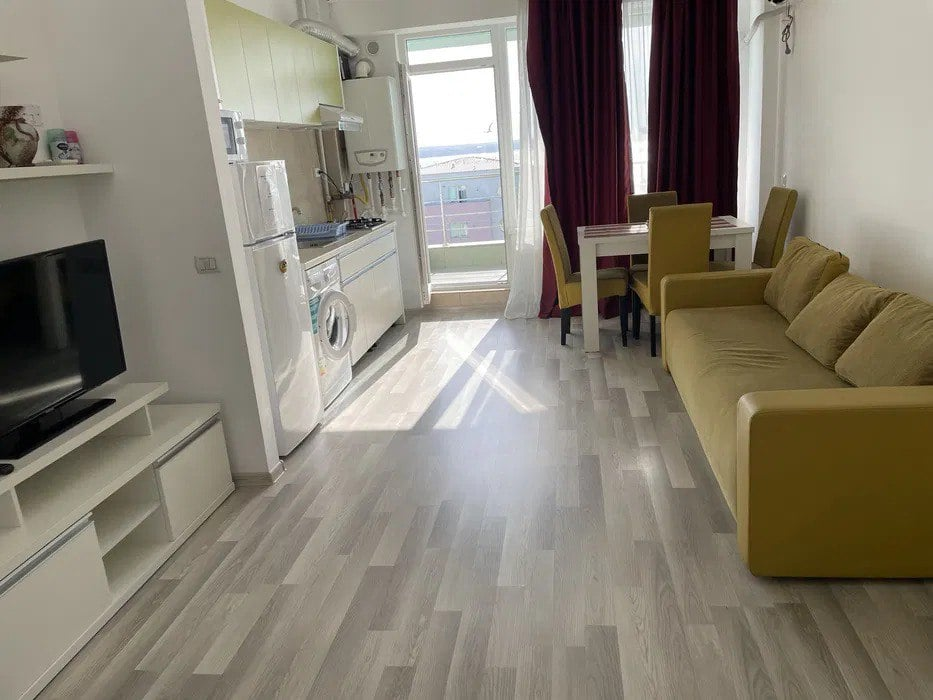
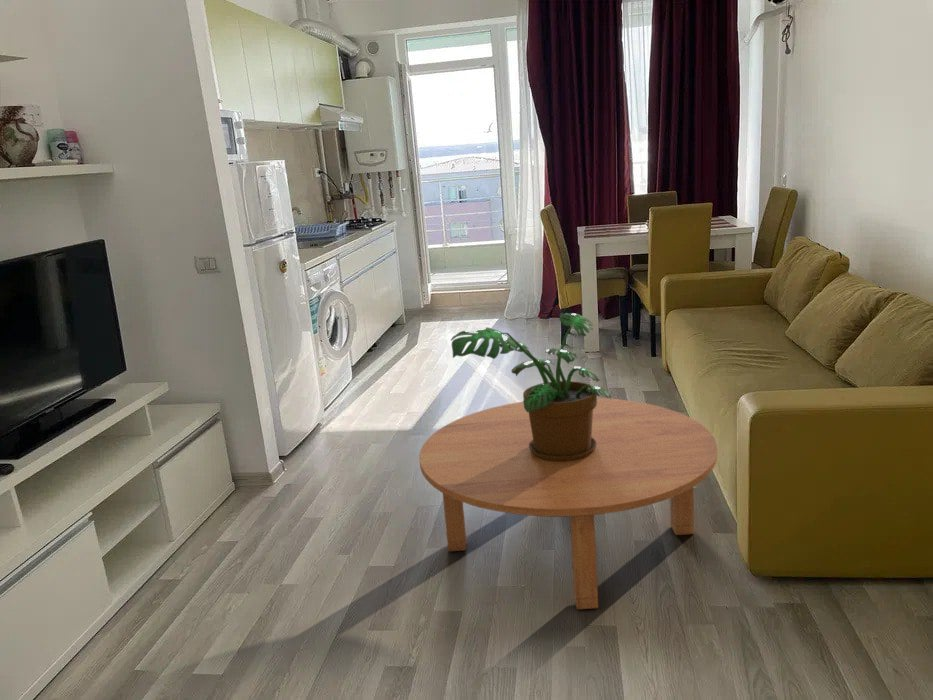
+ coffee table [418,397,719,610]
+ potted plant [450,312,612,461]
